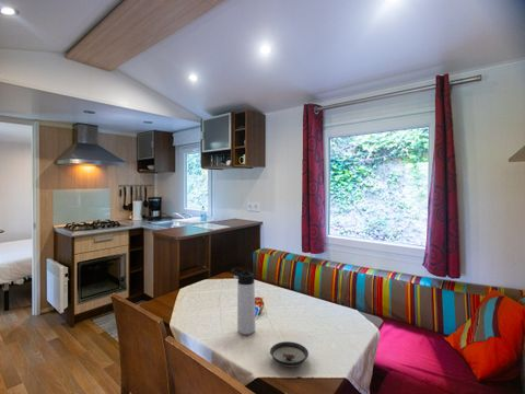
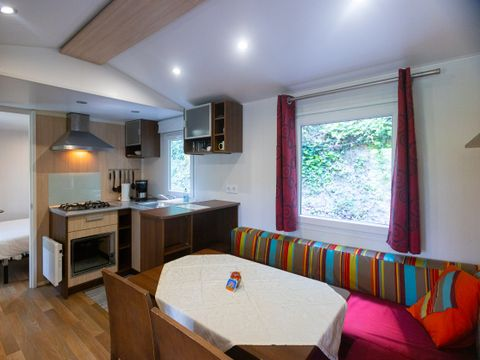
- saucer [269,340,310,368]
- thermos bottle [231,267,257,336]
